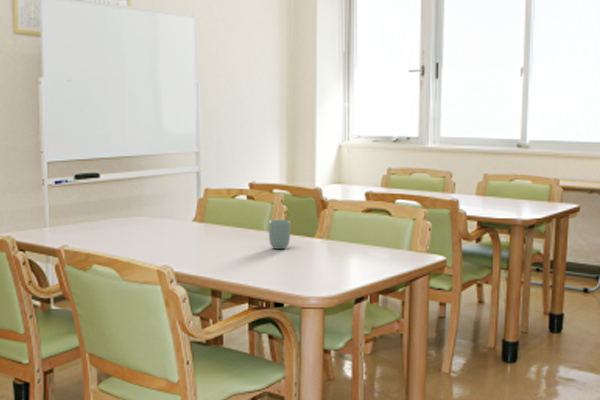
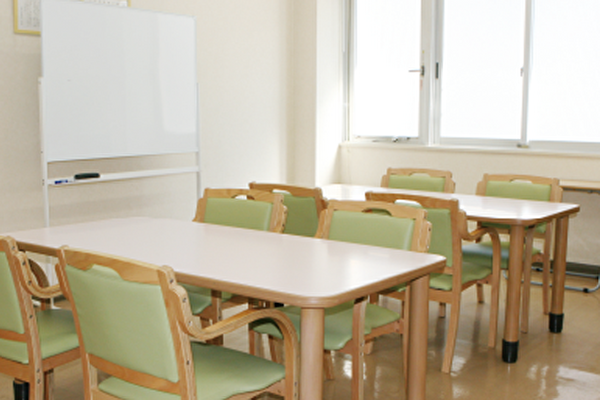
- cup [268,219,291,250]
